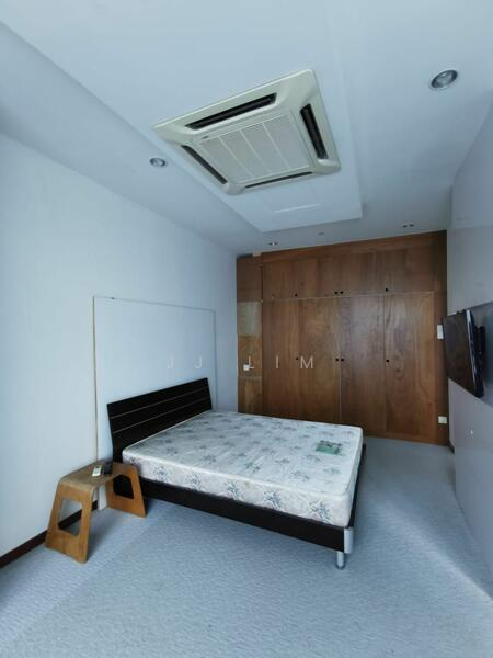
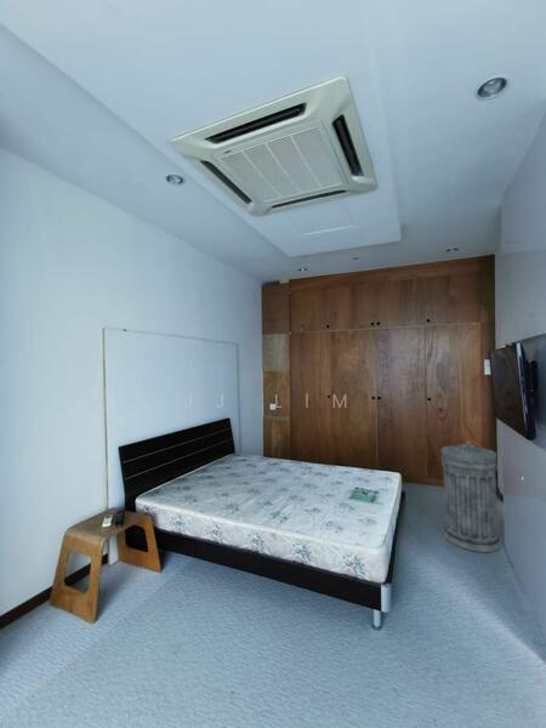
+ trash can [440,440,501,553]
